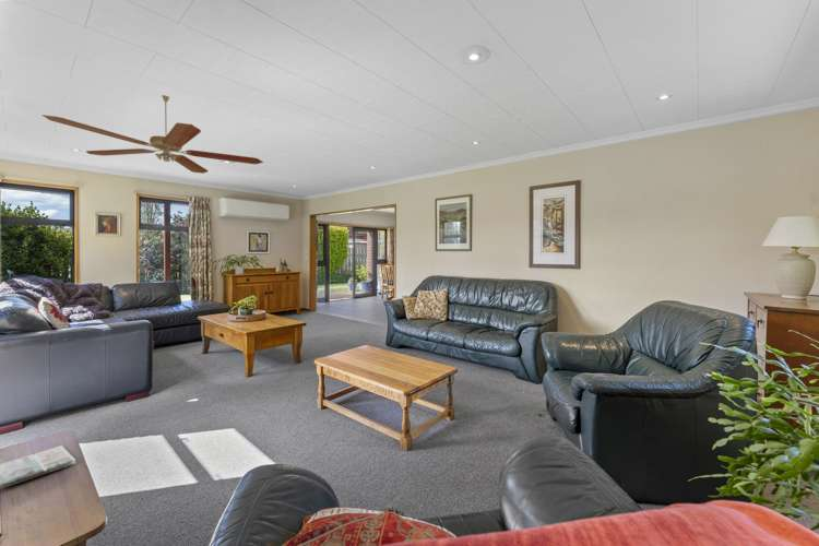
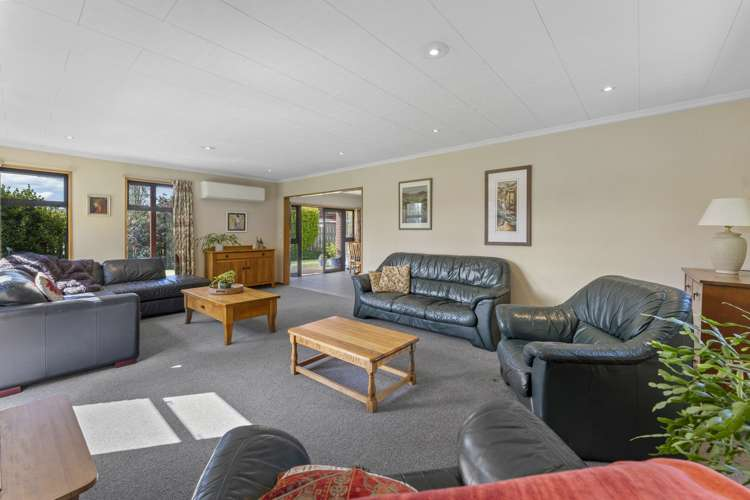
- magazine [0,444,78,490]
- ceiling fan [41,94,264,175]
